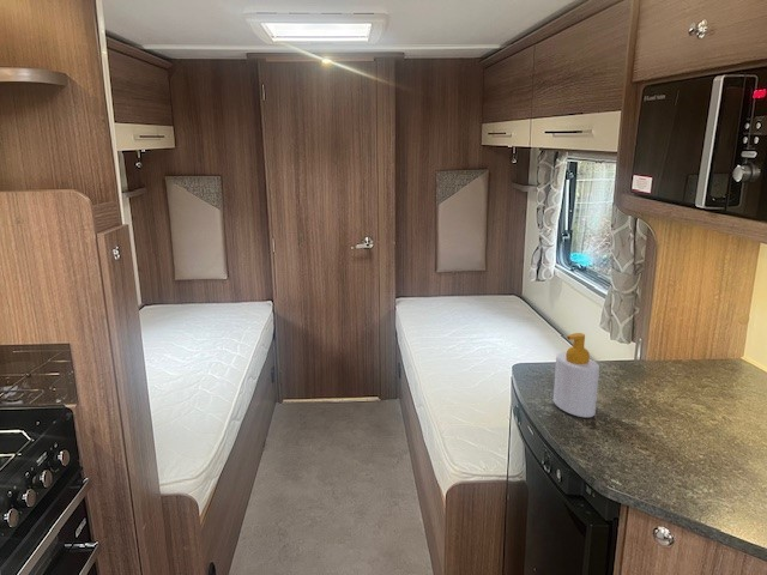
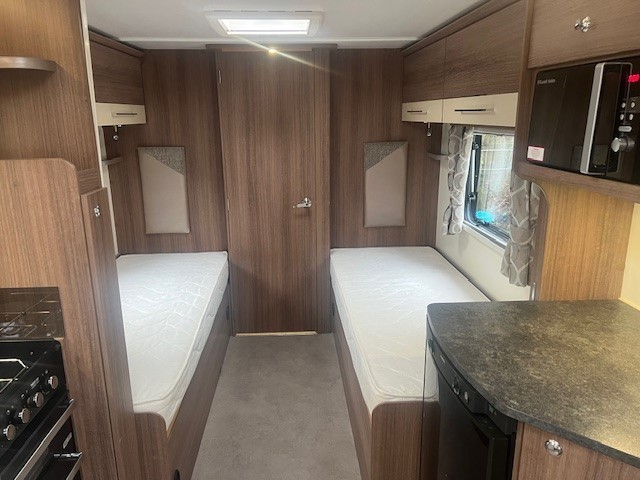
- soap bottle [552,332,600,418]
